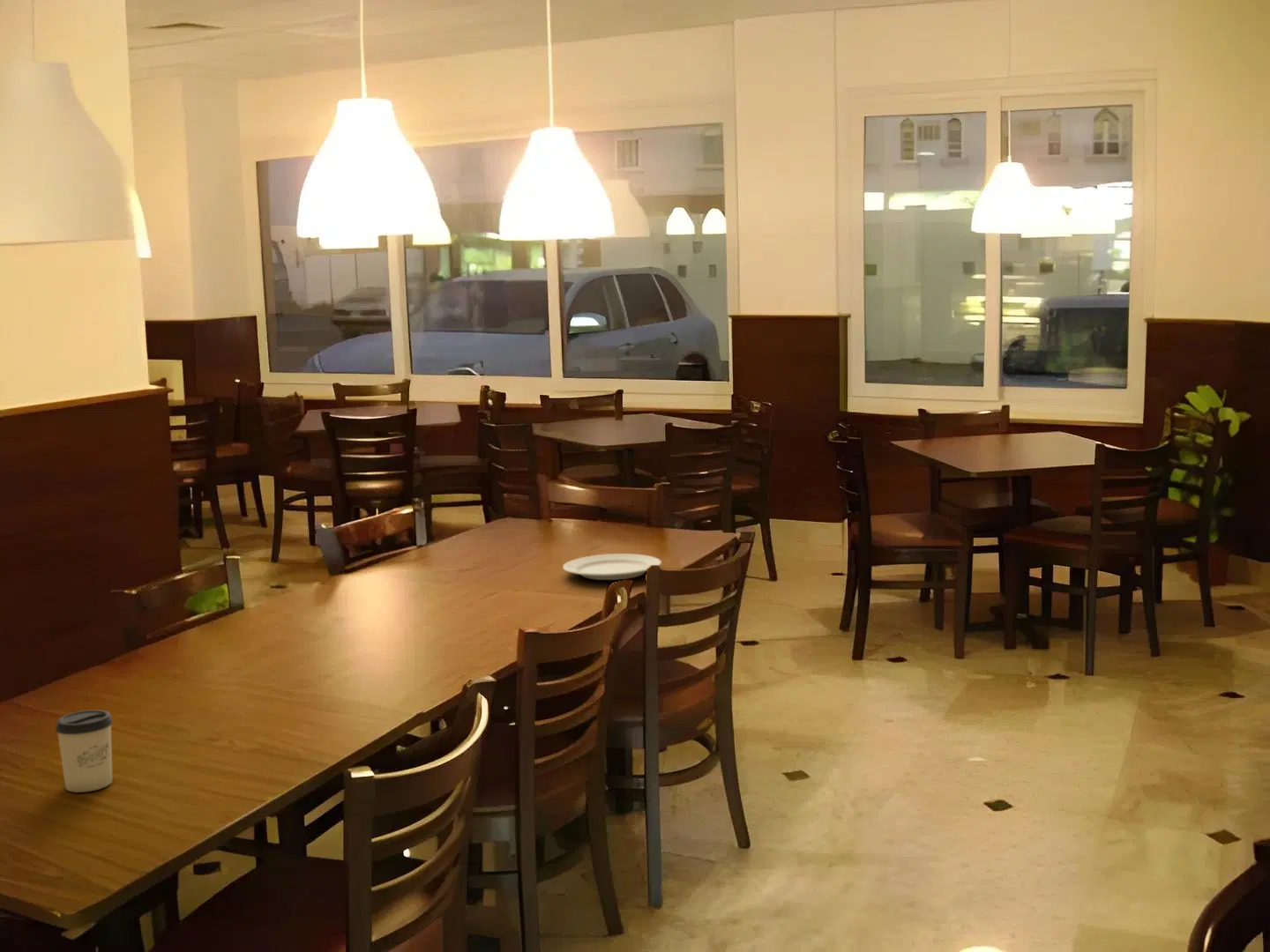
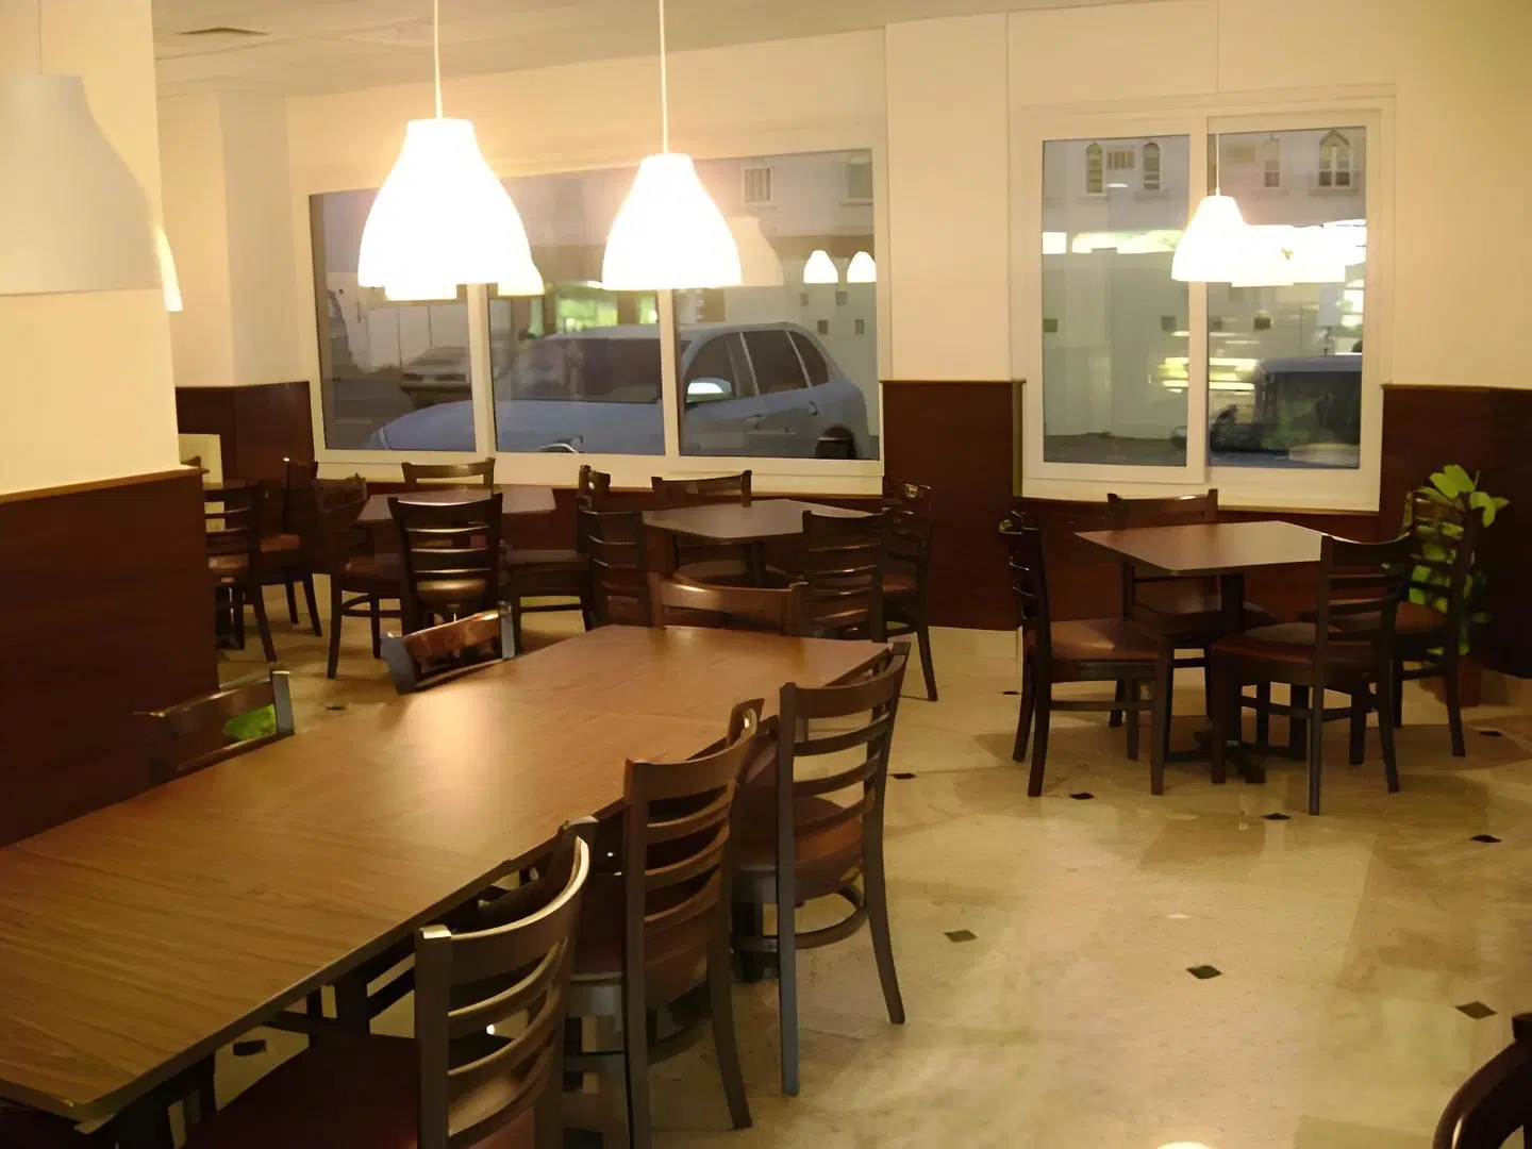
- chinaware [562,553,662,581]
- cup [55,709,114,793]
